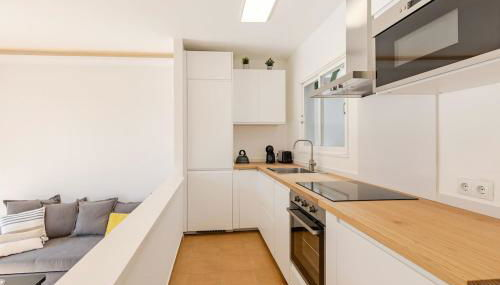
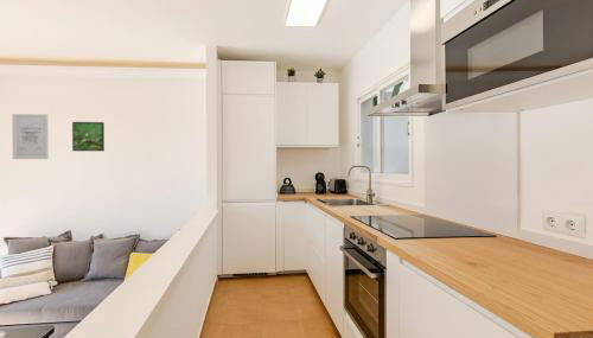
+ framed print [71,121,106,152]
+ wall art [11,113,50,160]
